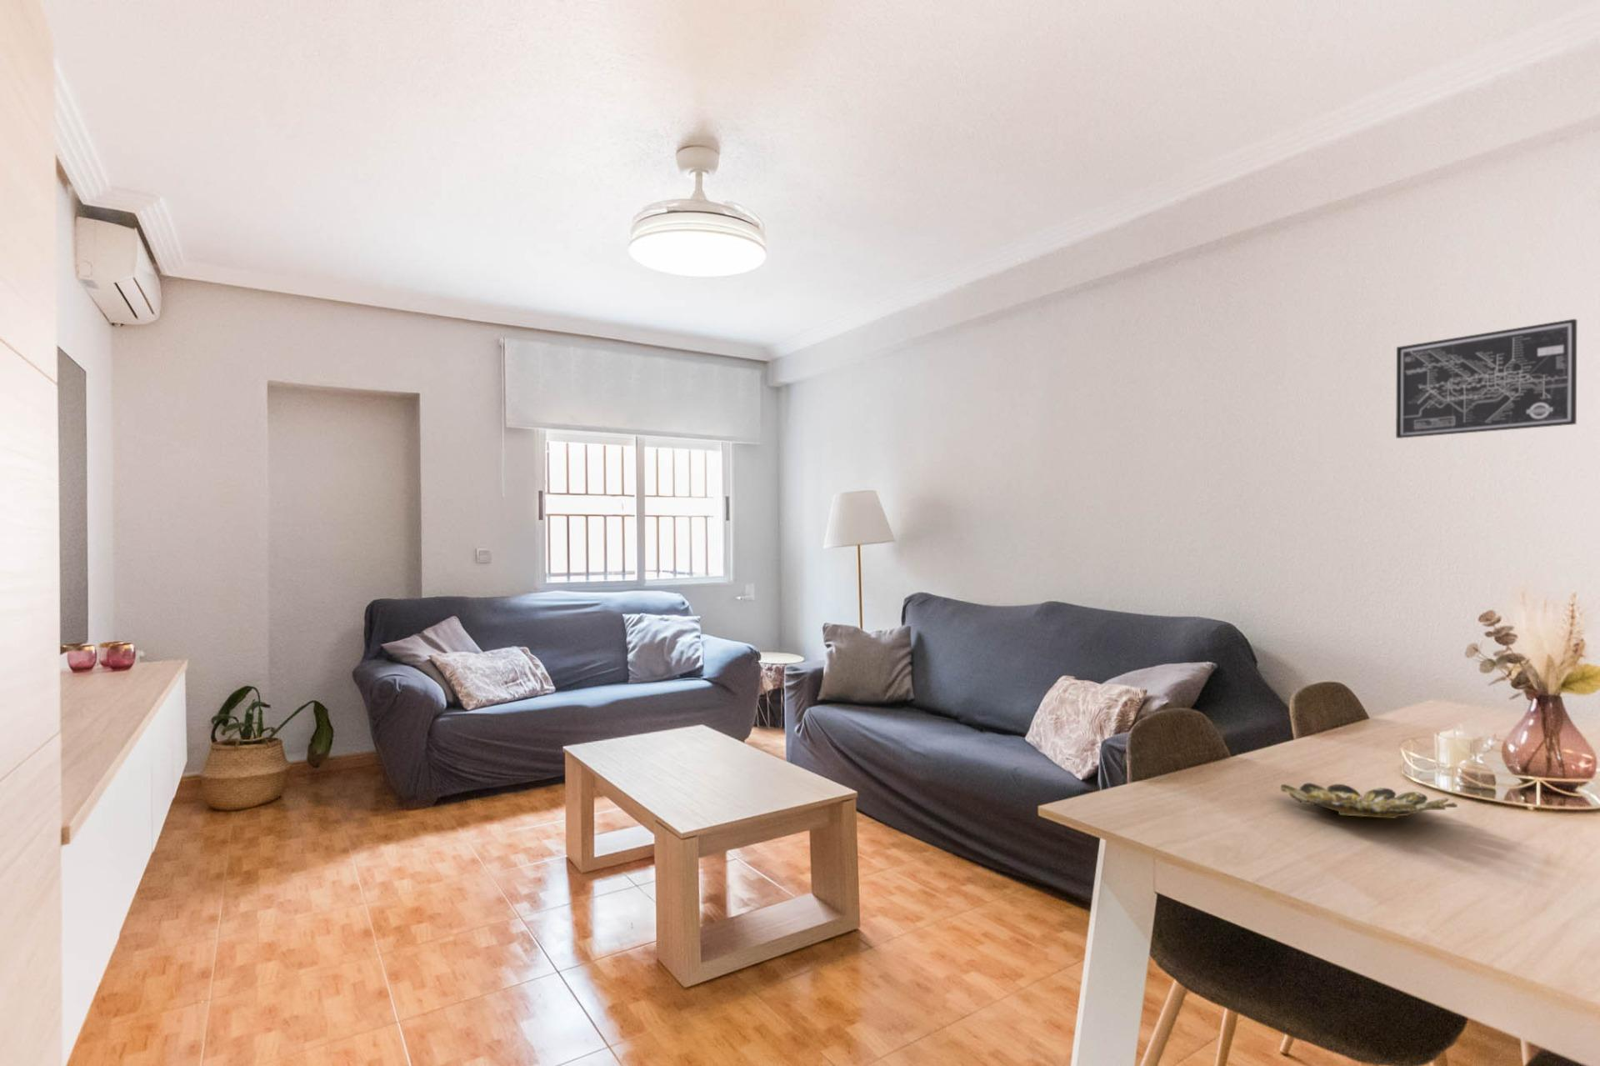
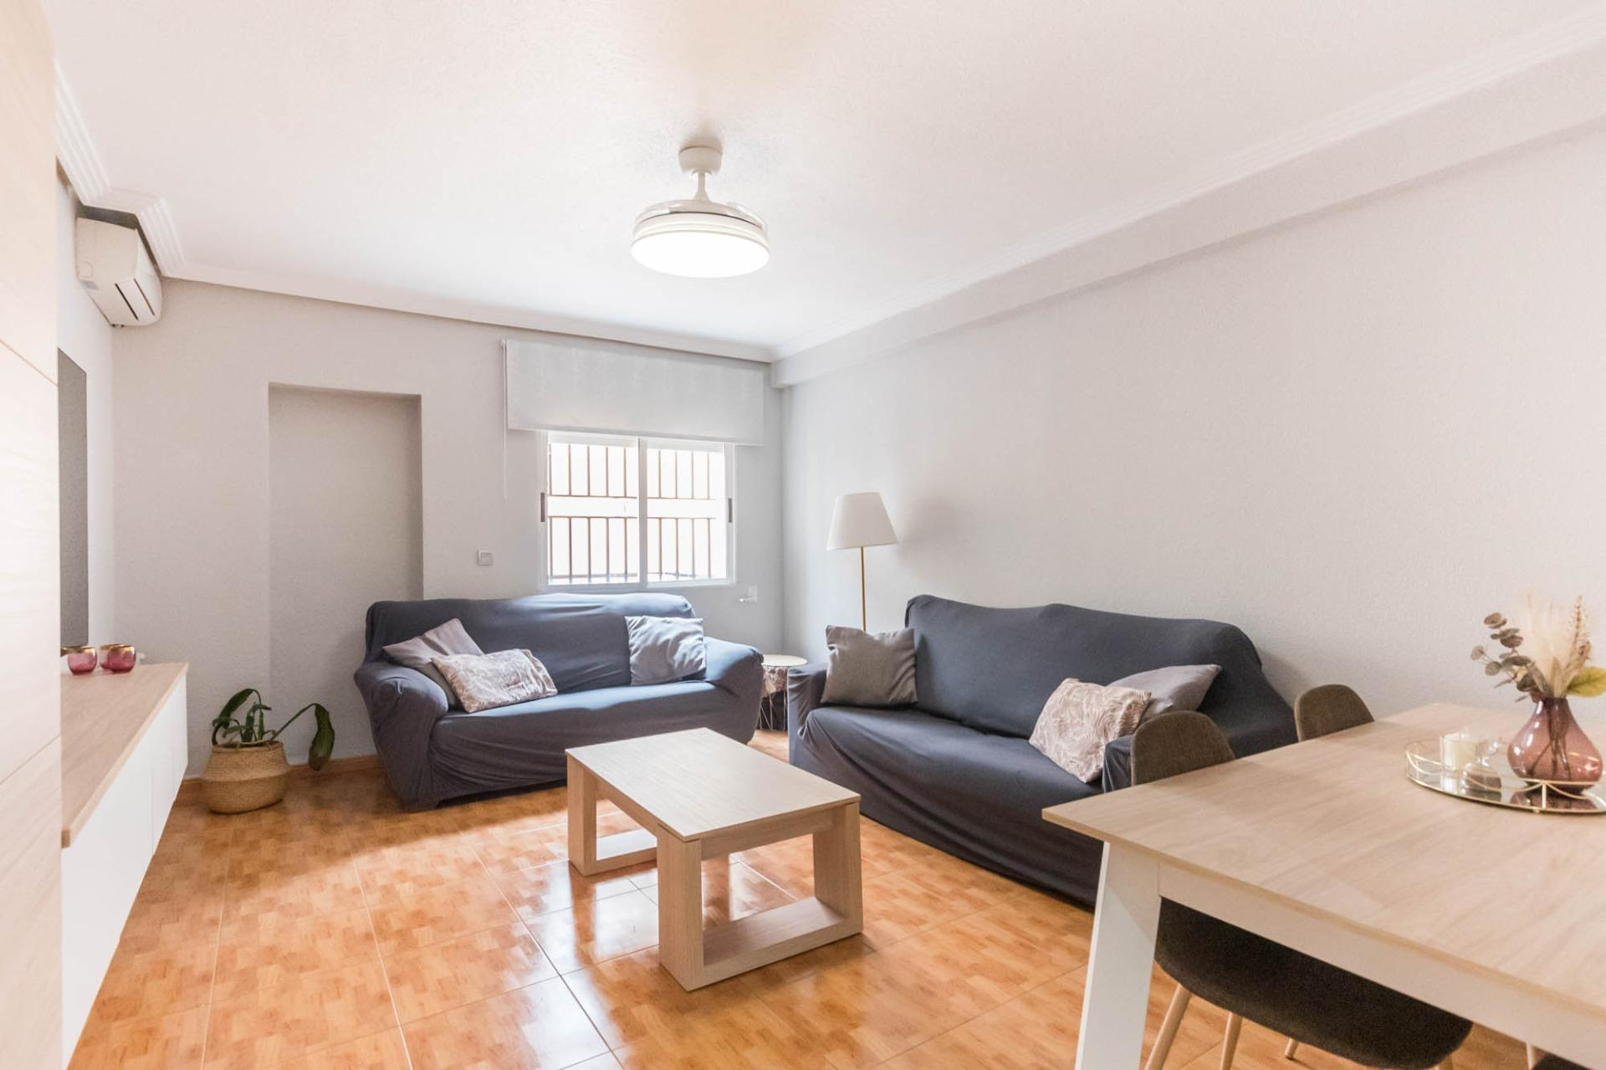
- wall art [1395,319,1577,439]
- bowl [1280,782,1458,820]
